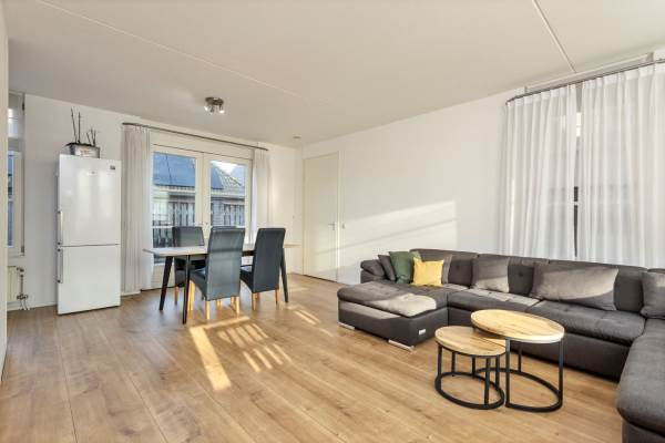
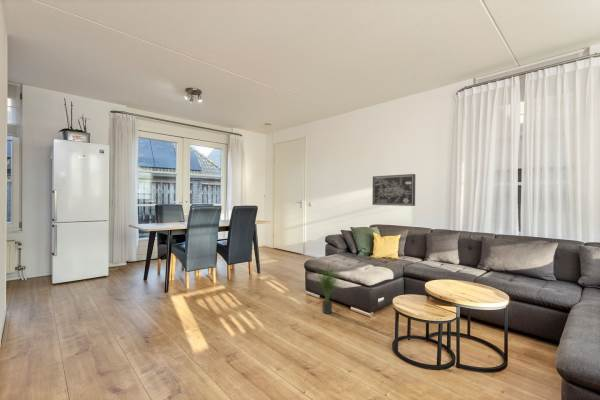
+ wall art [371,173,416,207]
+ potted plant [314,263,343,315]
